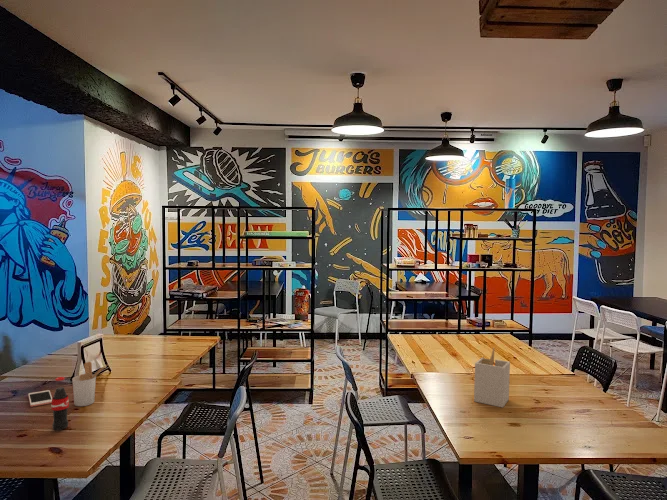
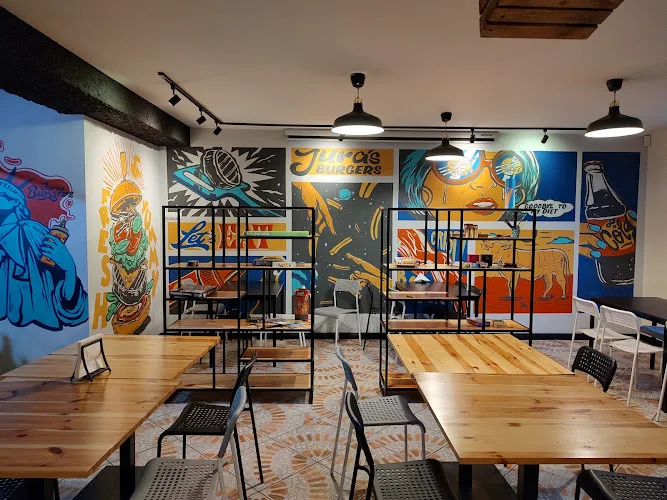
- cell phone [27,389,53,408]
- utensil holder [473,347,511,408]
- utensil holder [71,361,109,407]
- soda bottle [50,376,70,431]
